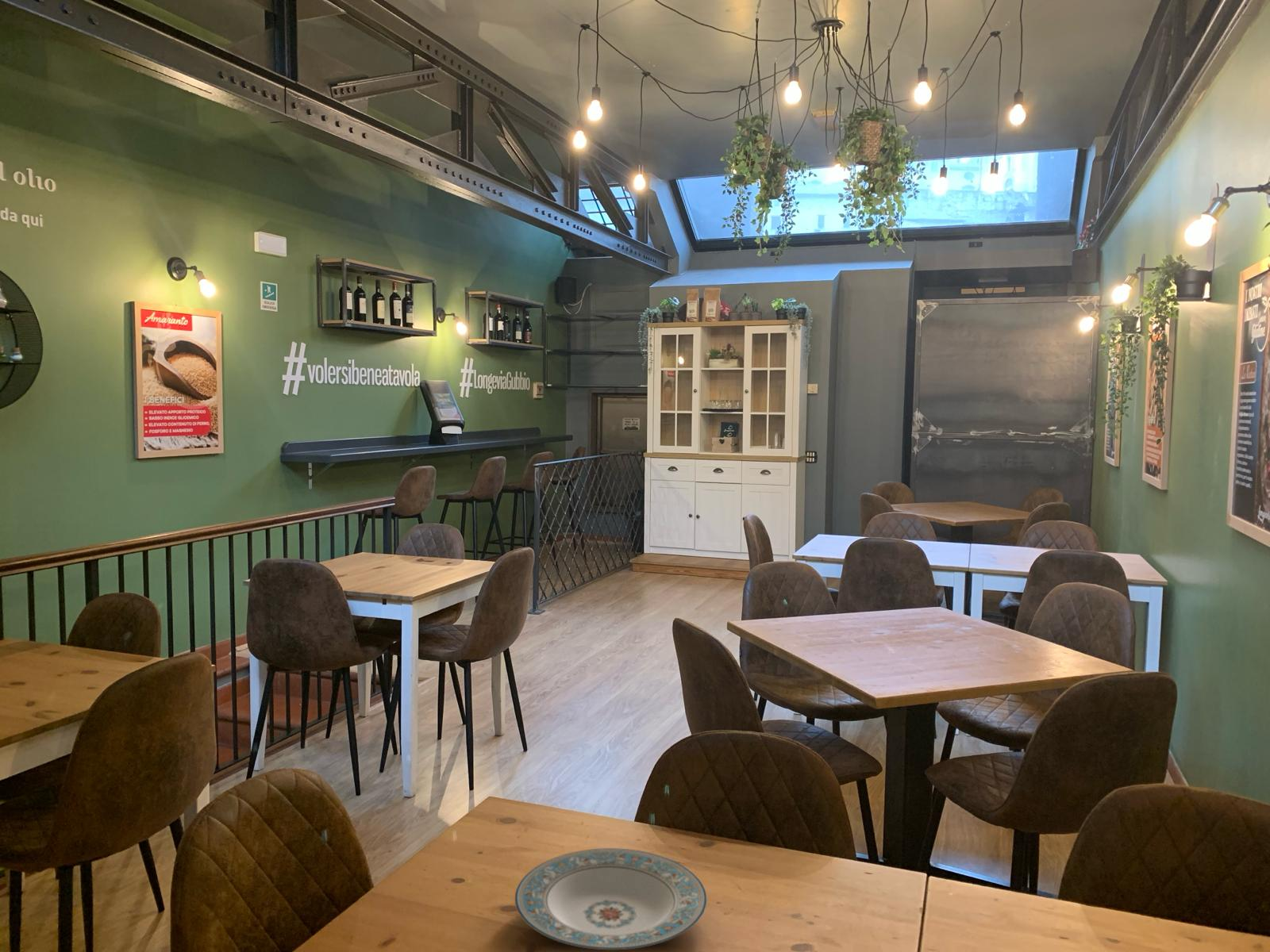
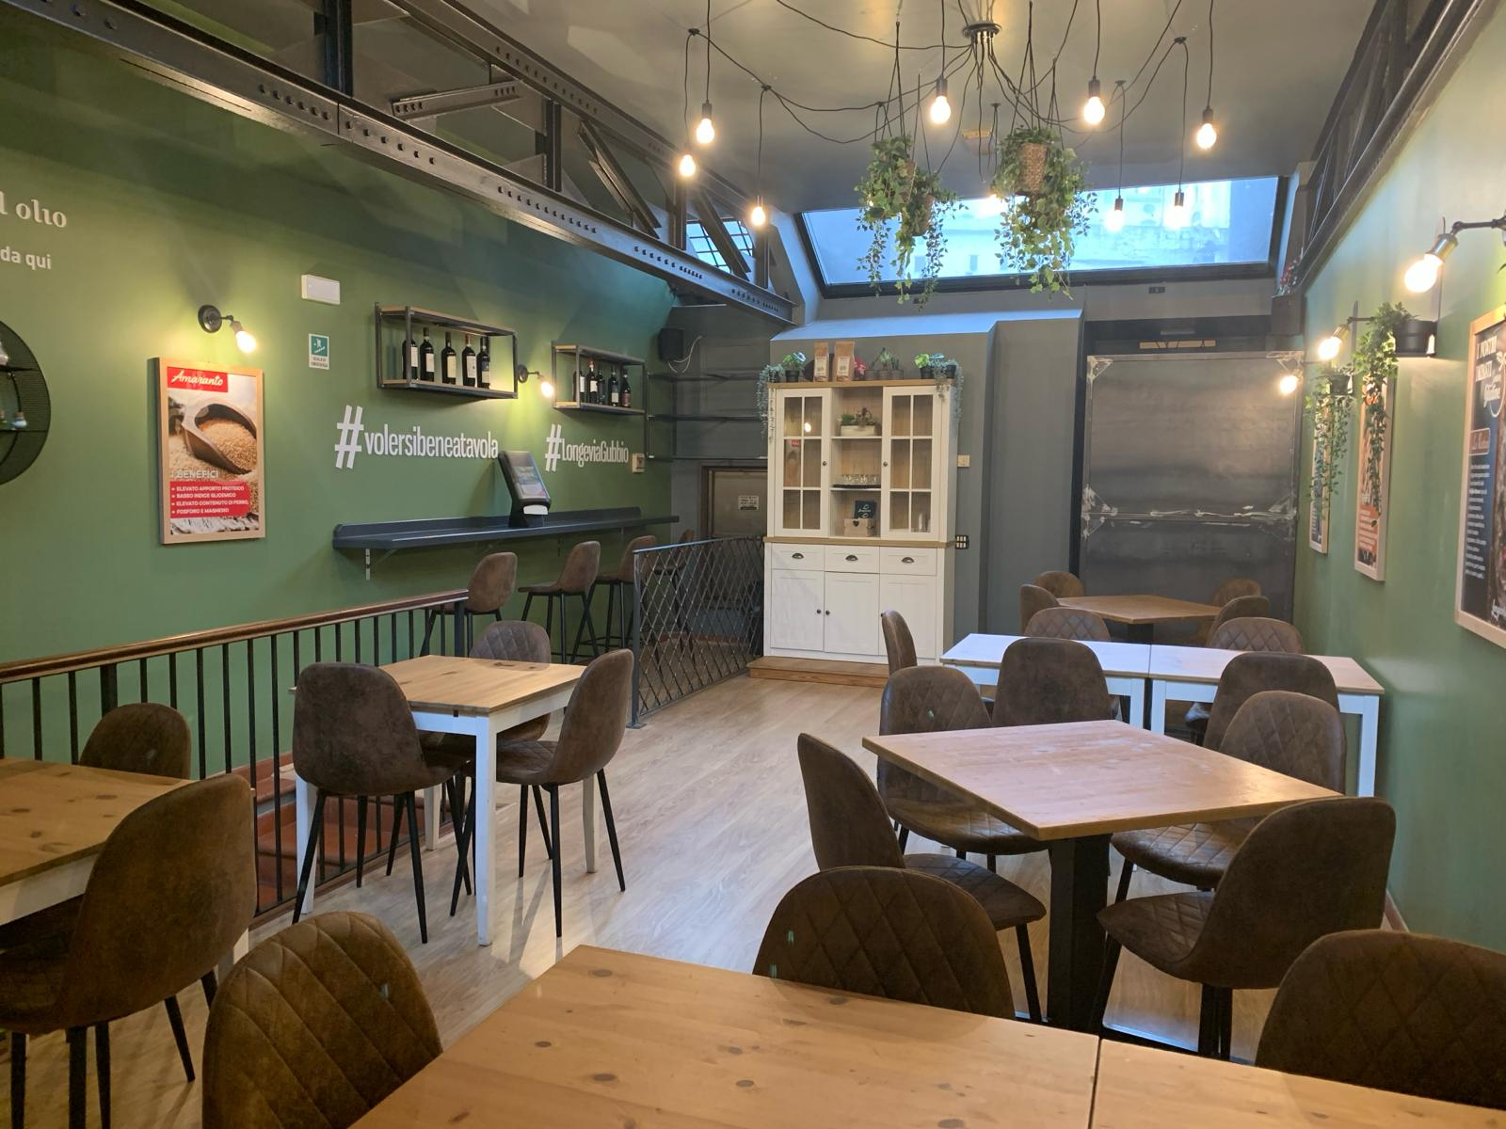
- plate [514,847,708,950]
